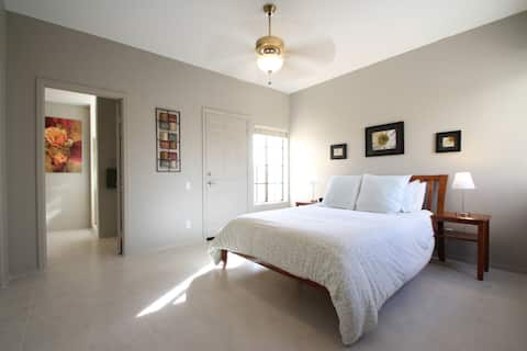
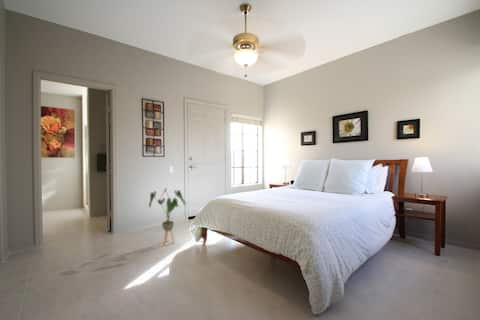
+ house plant [148,187,186,246]
